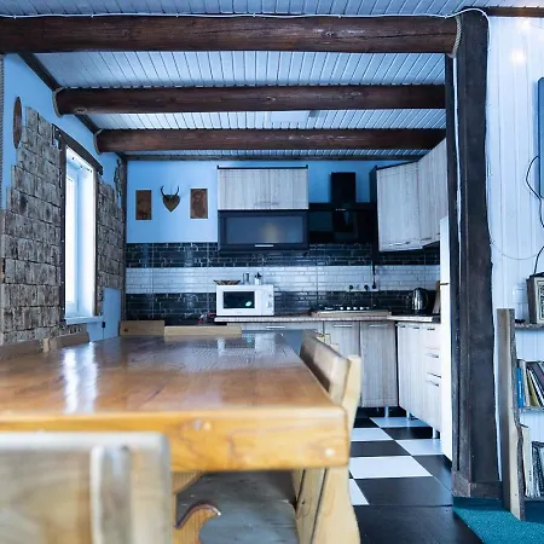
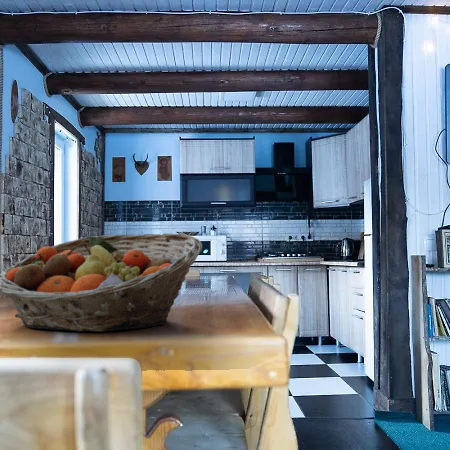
+ fruit basket [0,232,203,333]
